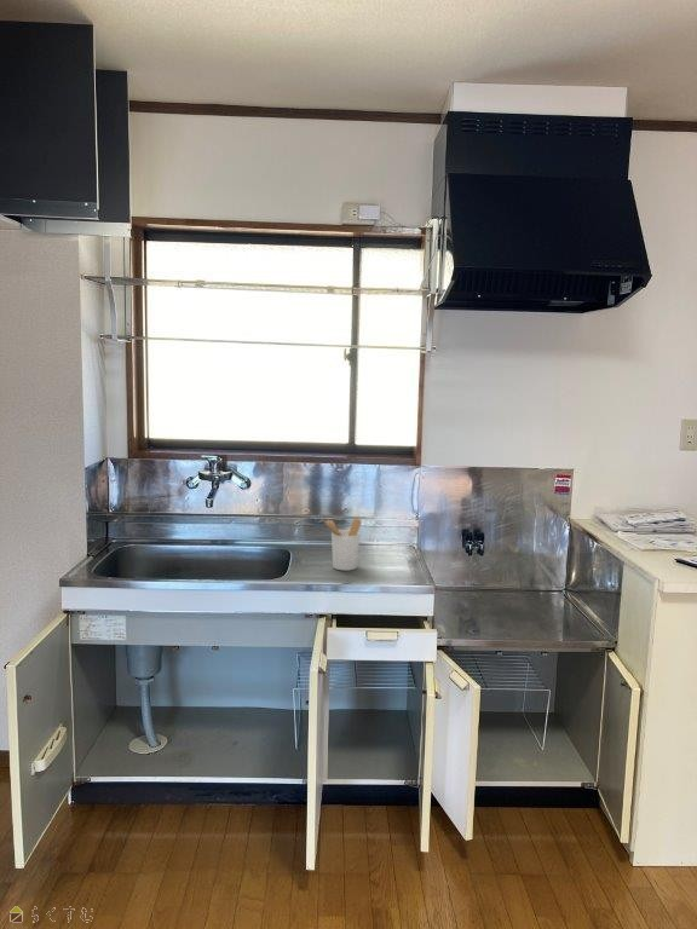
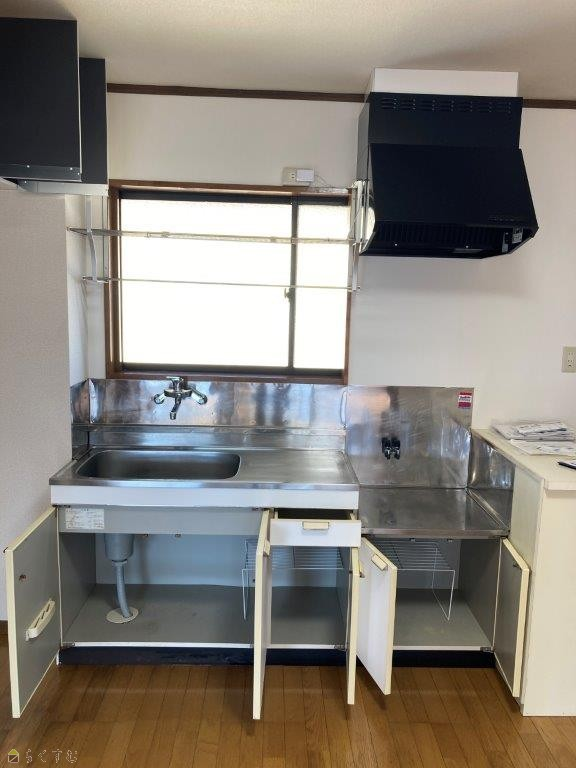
- utensil holder [323,518,363,572]
